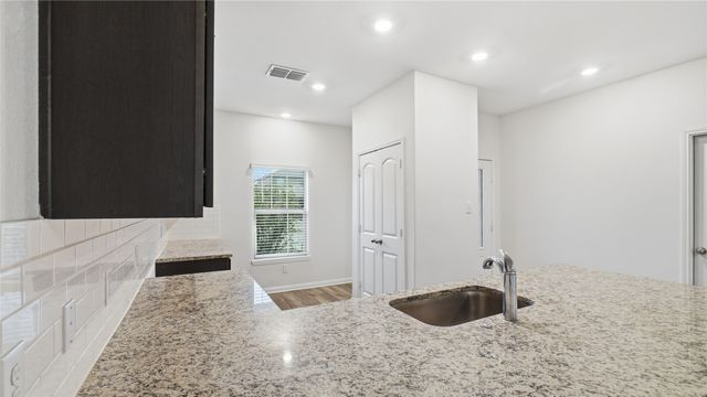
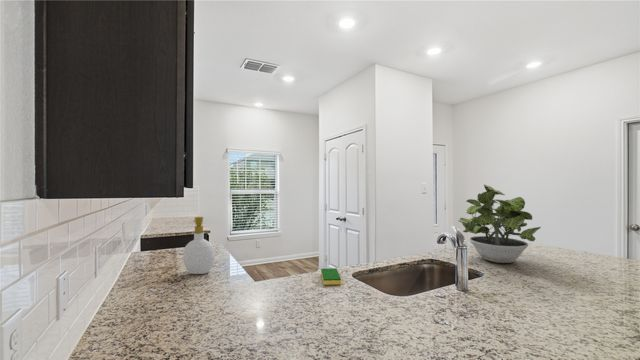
+ potted plant [457,184,542,264]
+ soap bottle [182,216,216,275]
+ dish sponge [320,267,342,286]
